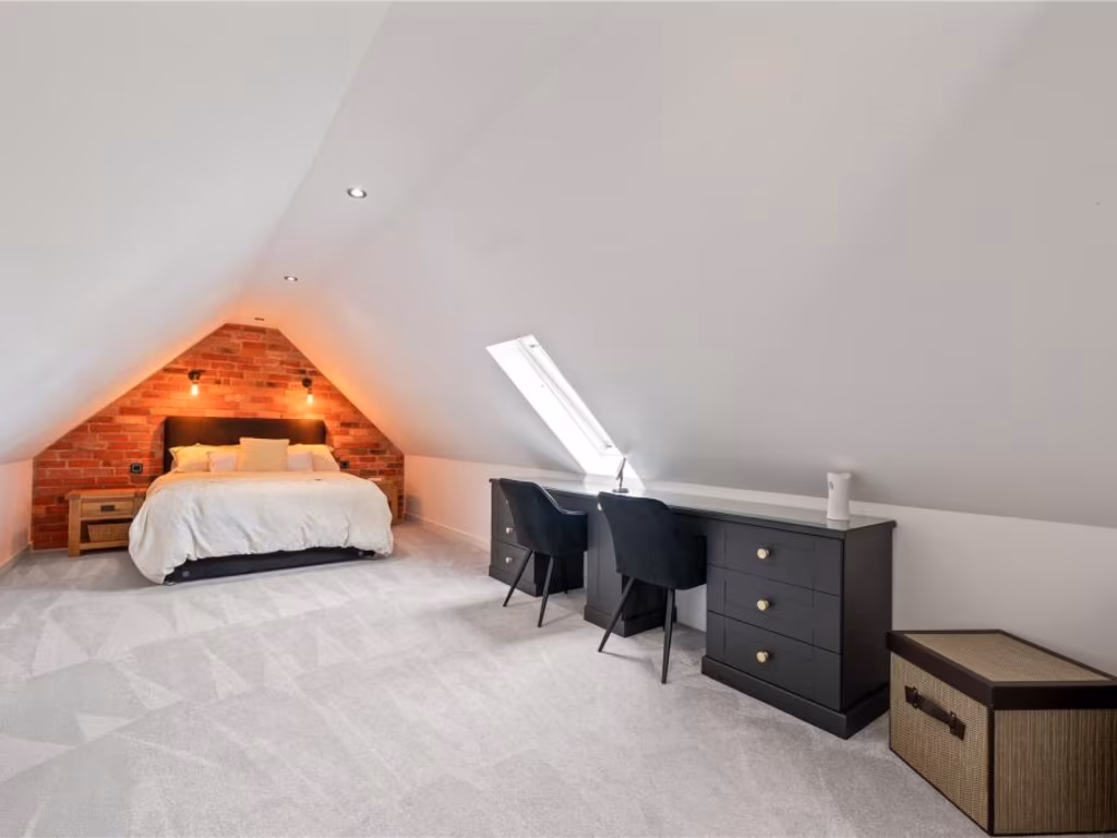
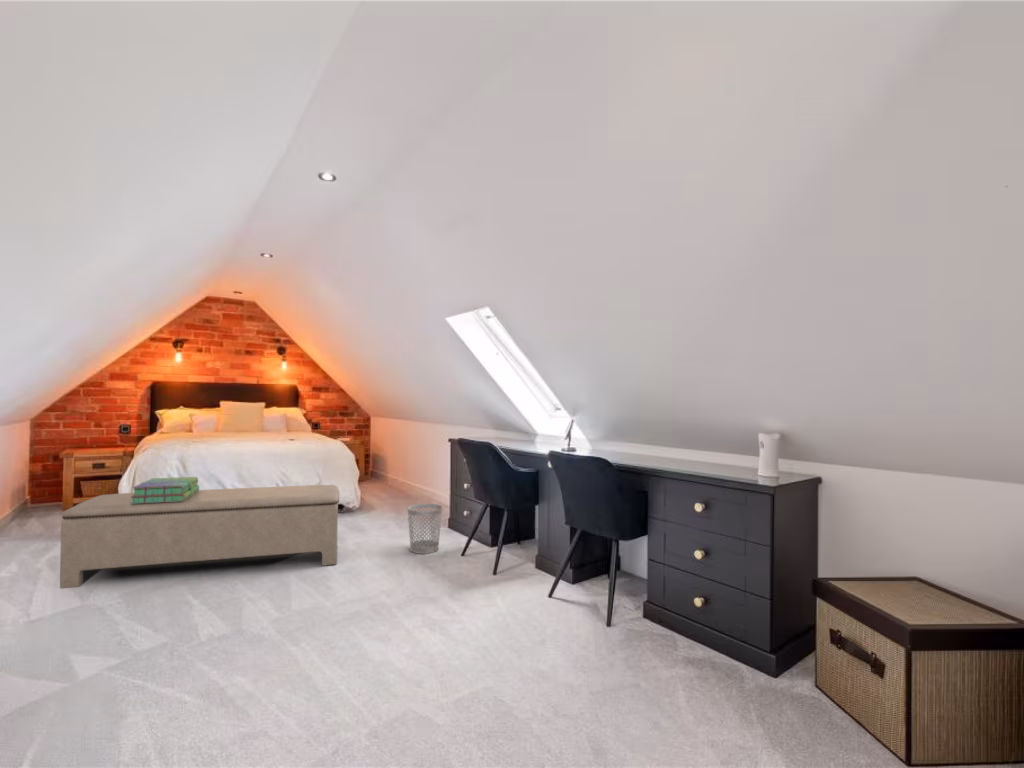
+ stack of books [130,476,200,504]
+ wastebasket [407,503,443,555]
+ bench [59,484,340,589]
